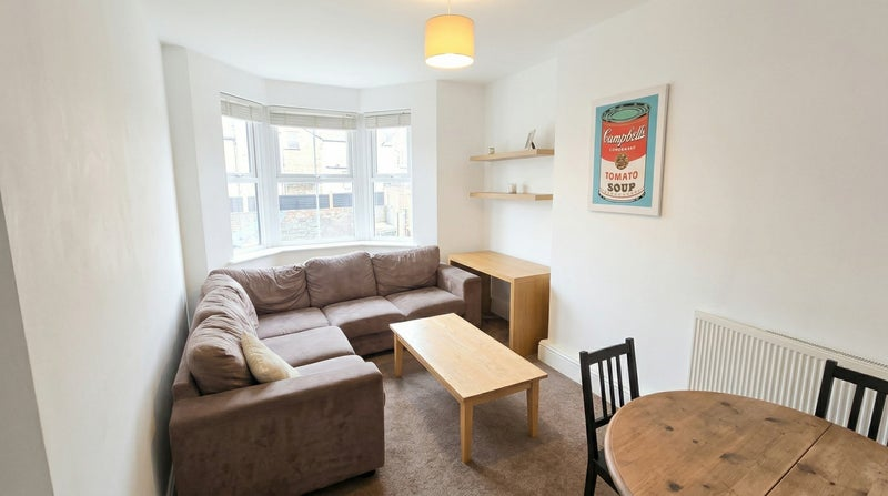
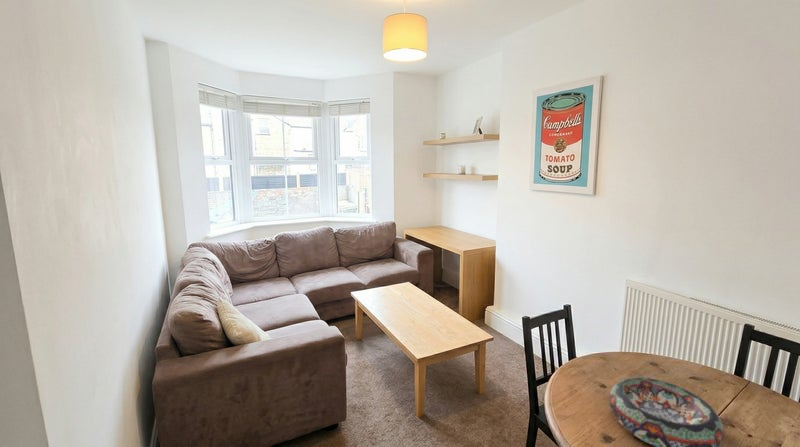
+ decorative bowl [608,377,725,447]
